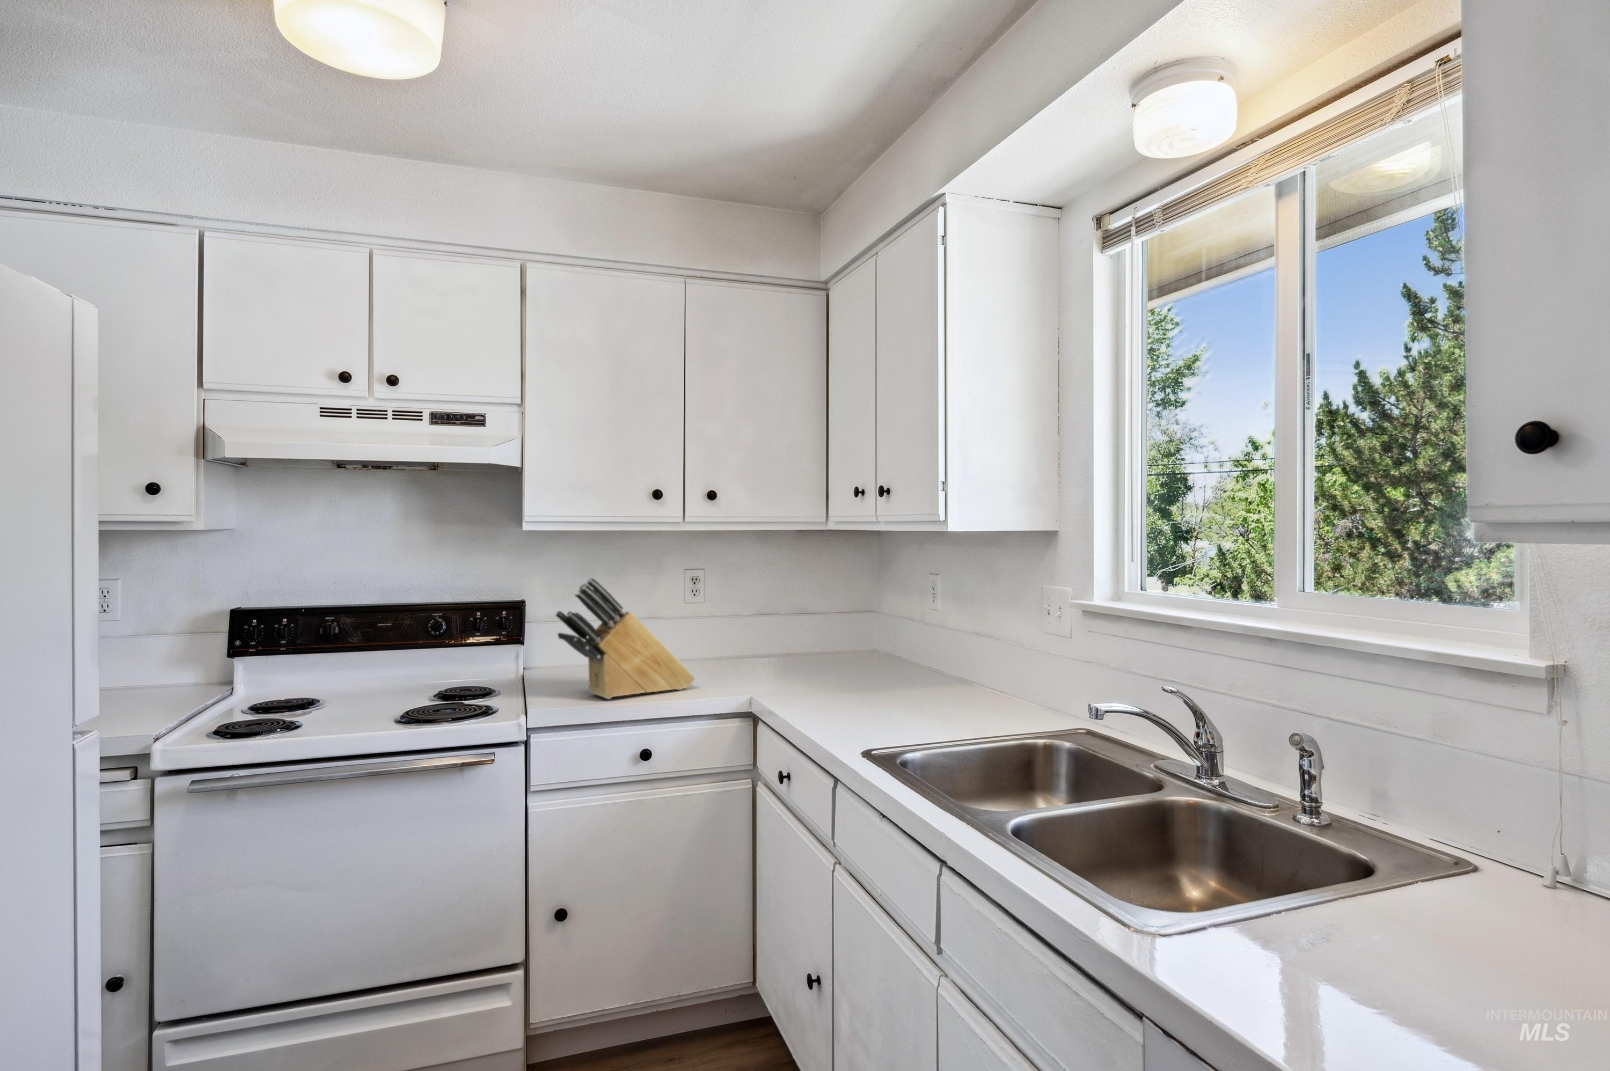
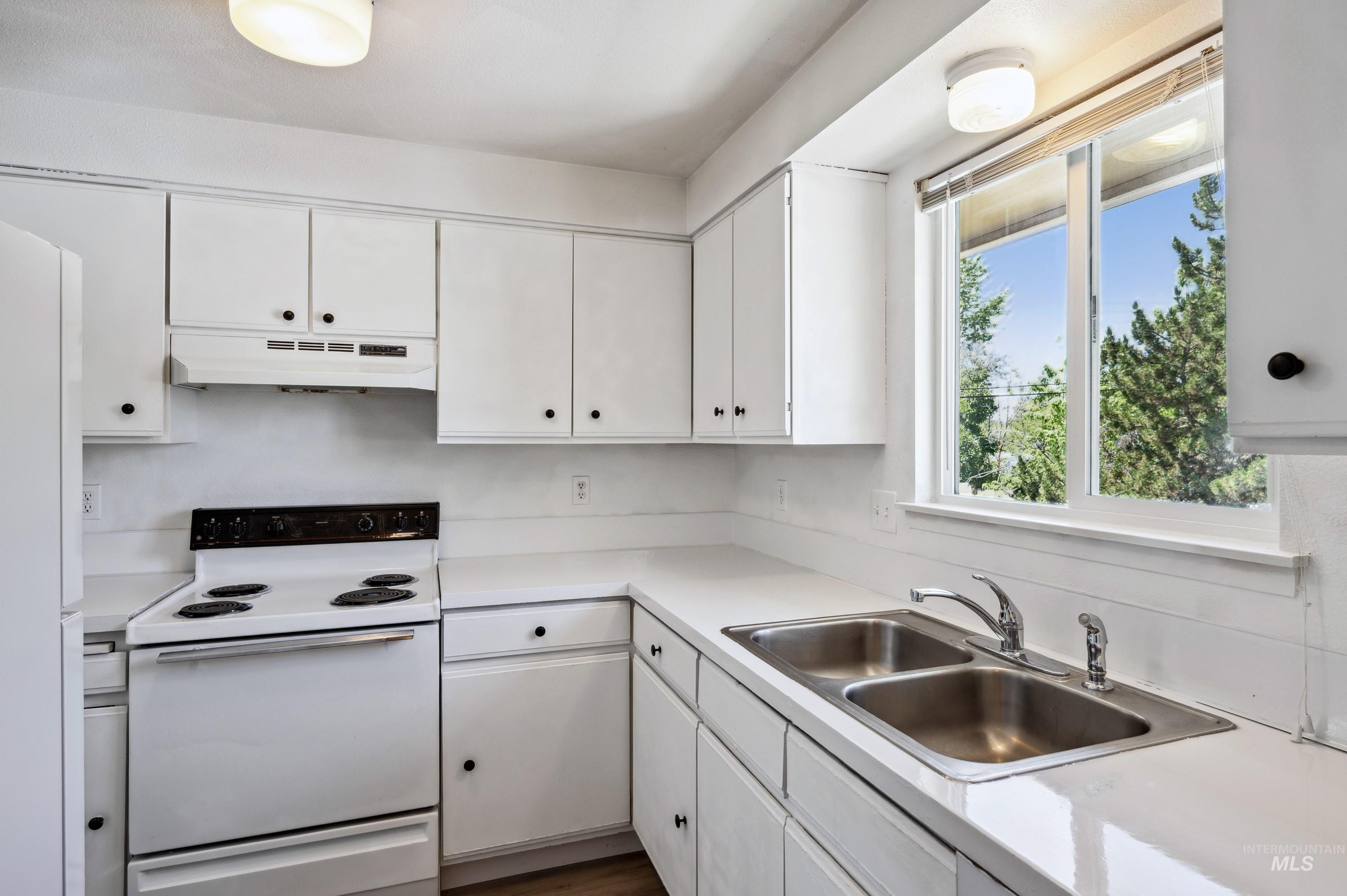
- knife block [555,577,696,699]
